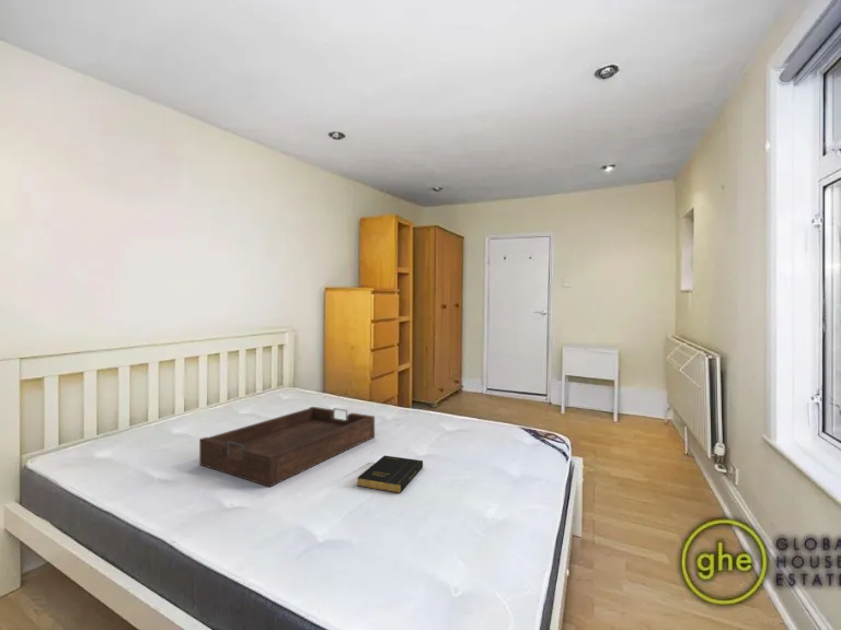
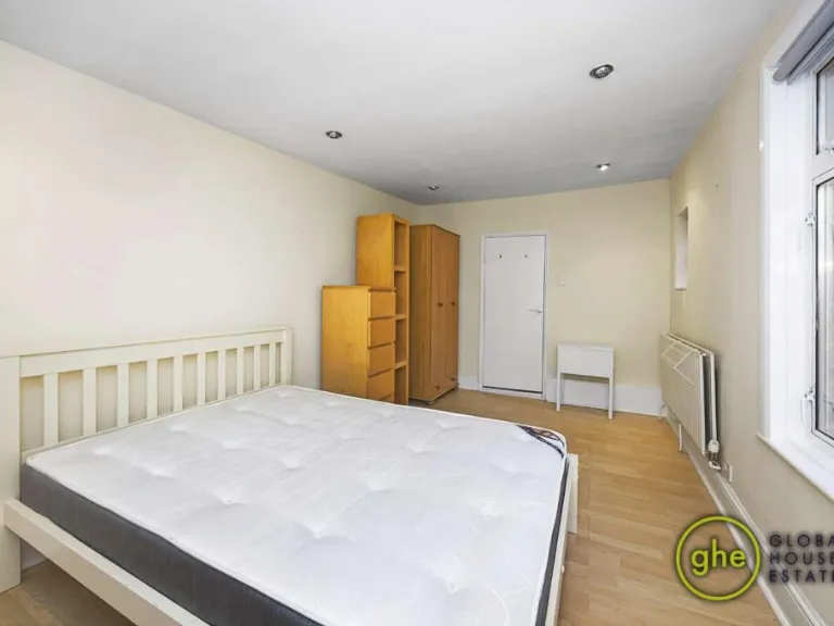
- tray [198,406,376,488]
- book [356,454,424,494]
